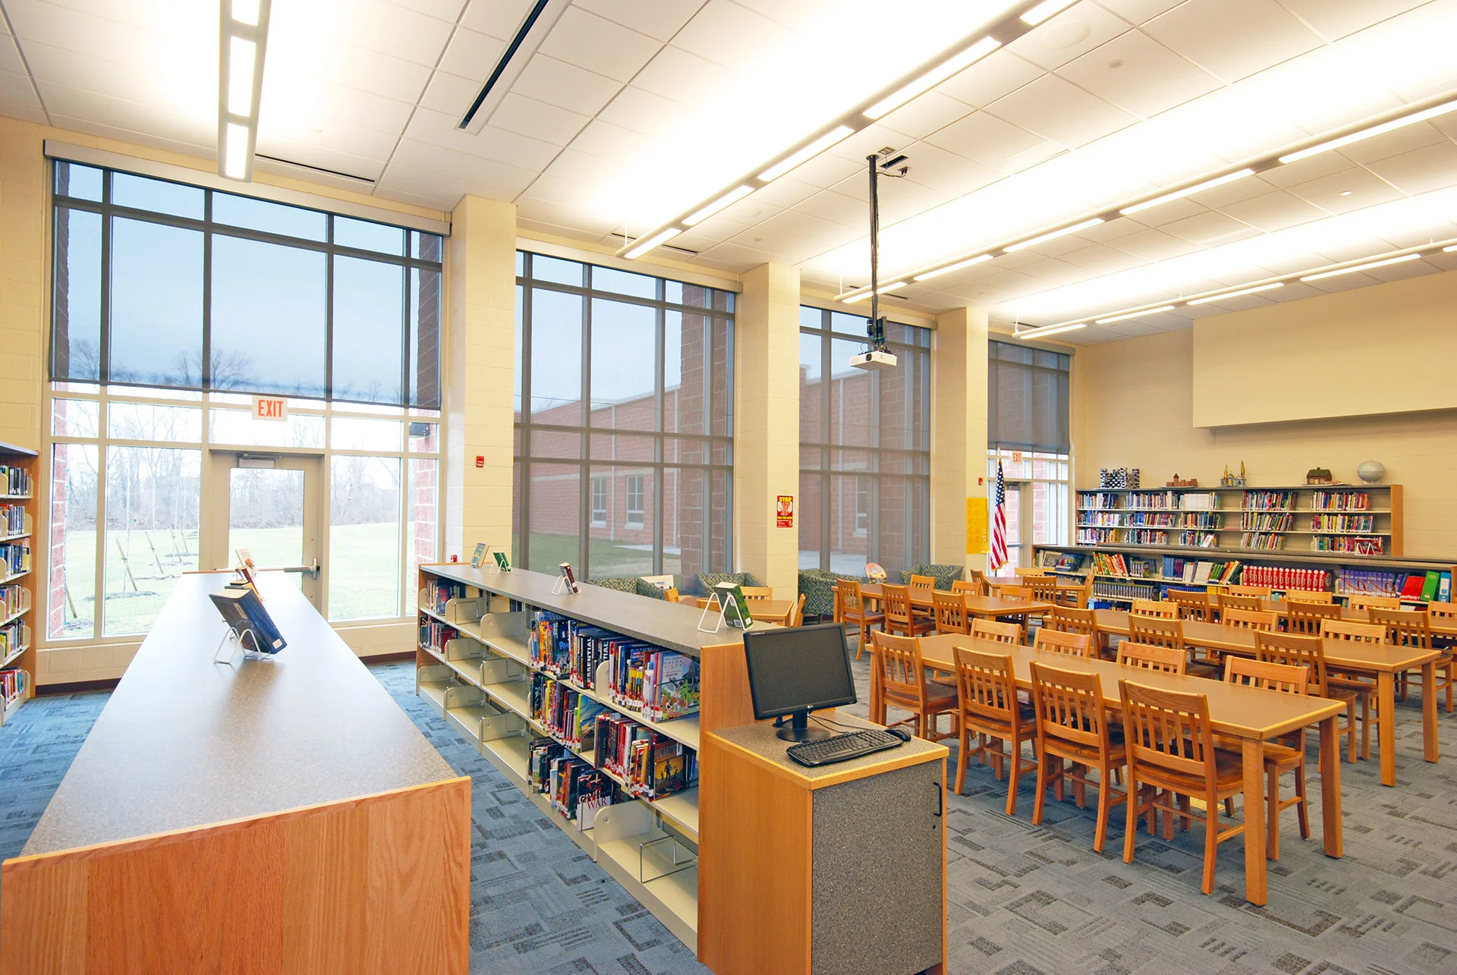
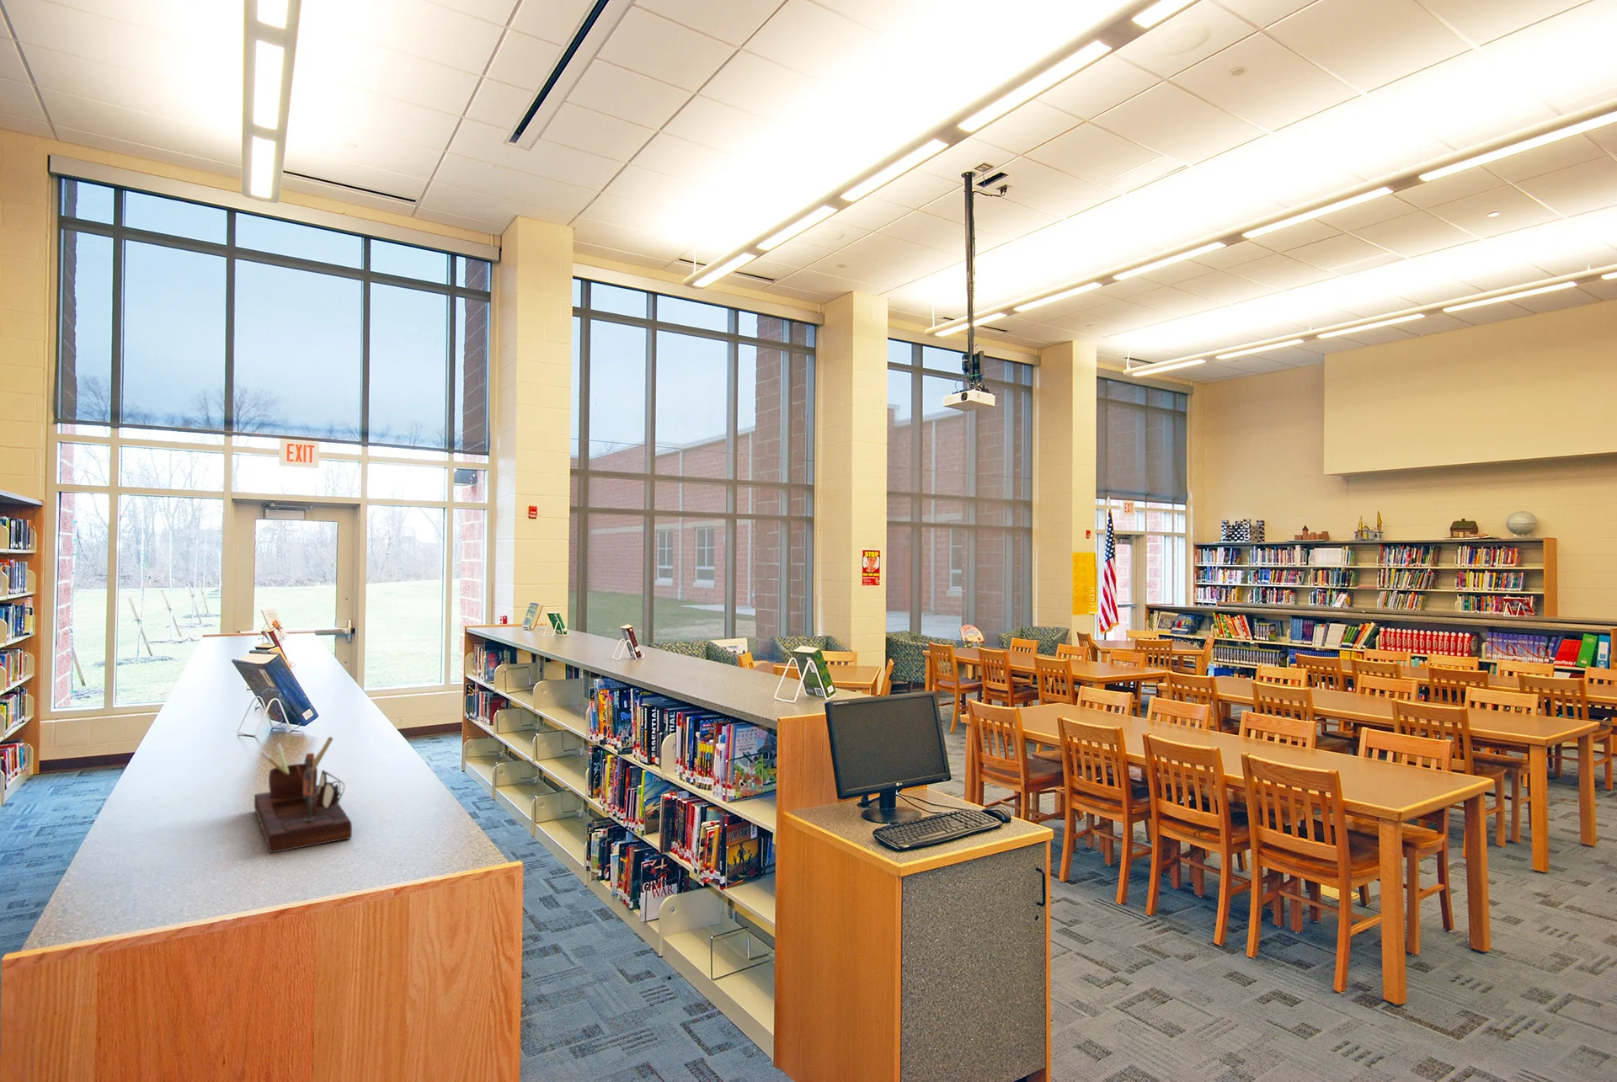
+ desk organizer [254,735,353,854]
